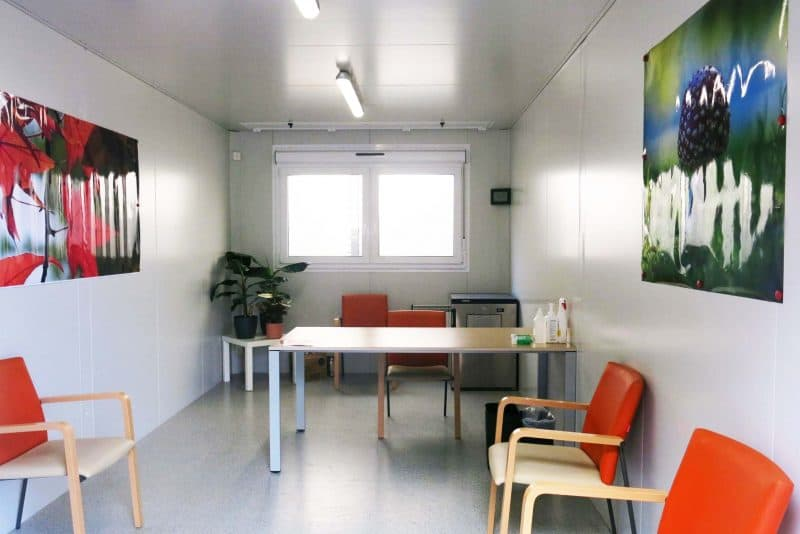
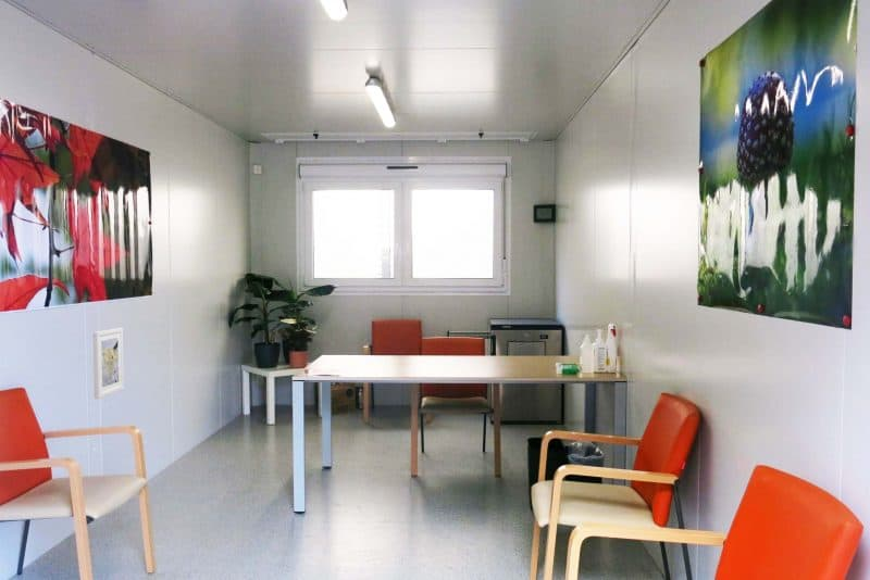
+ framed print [92,327,125,400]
